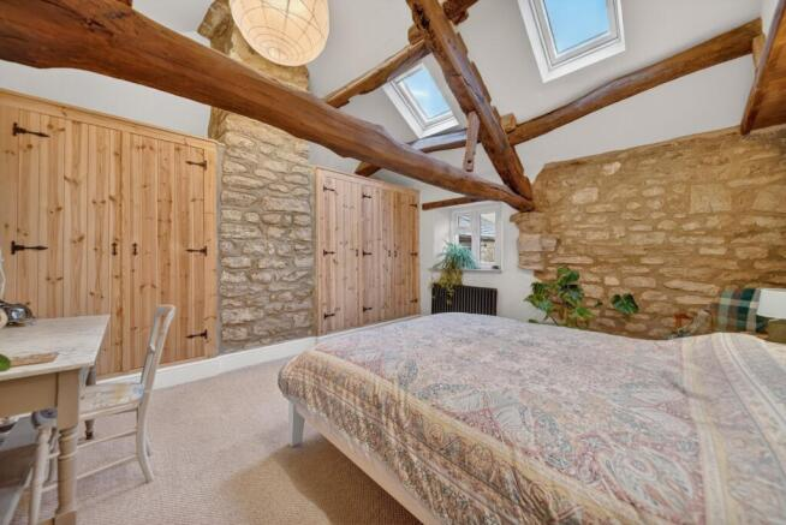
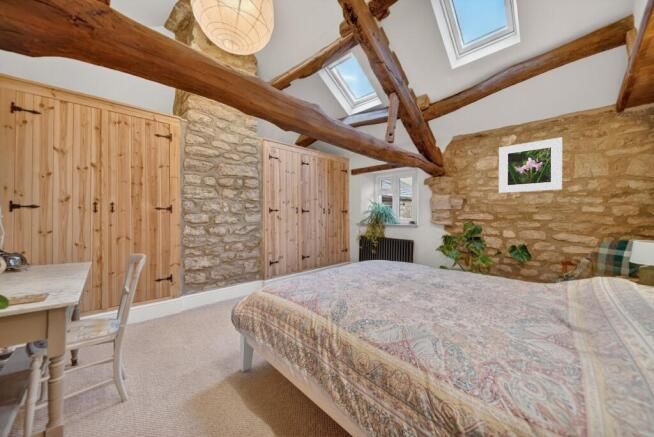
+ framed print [498,136,563,194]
